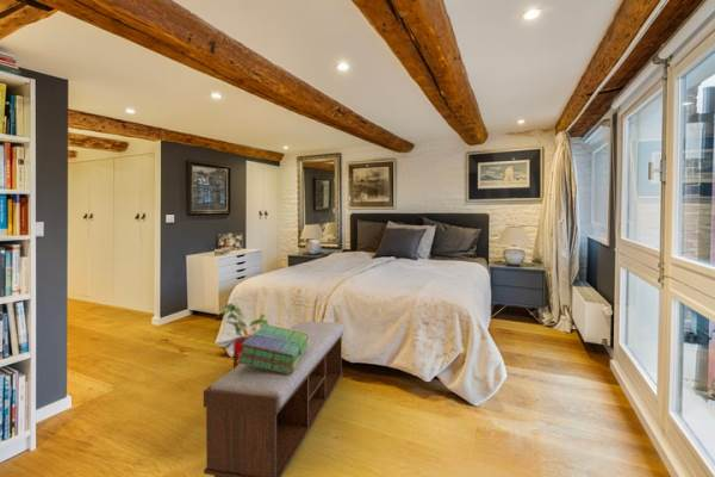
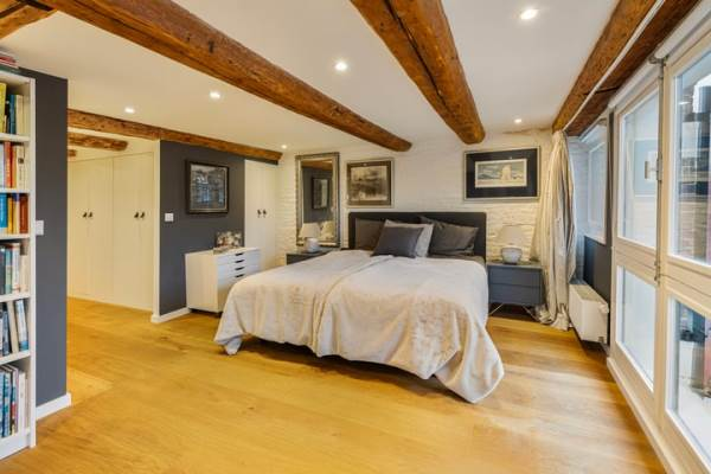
- stack of books [237,324,309,374]
- house plant [220,302,269,370]
- bench [203,321,344,477]
